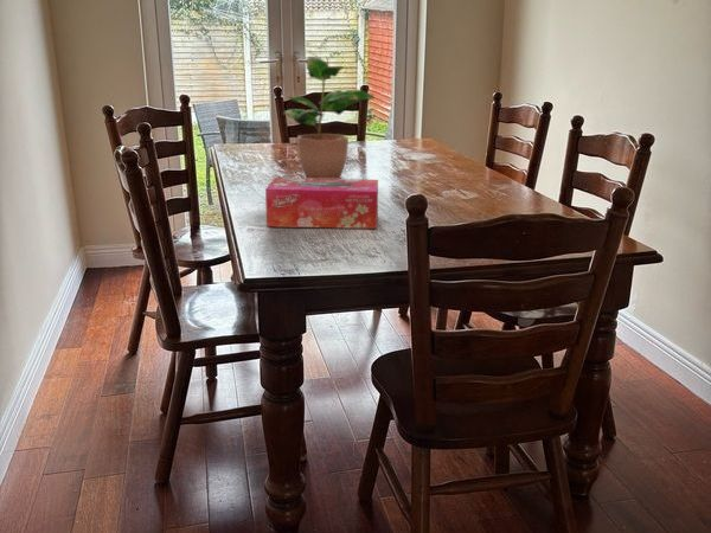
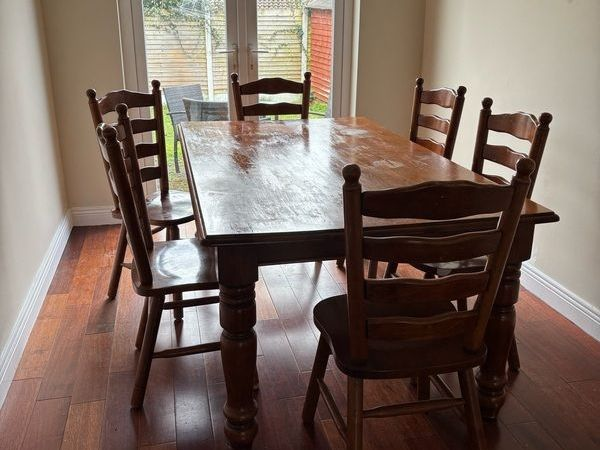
- tissue box [264,176,379,230]
- potted plant [282,56,376,179]
